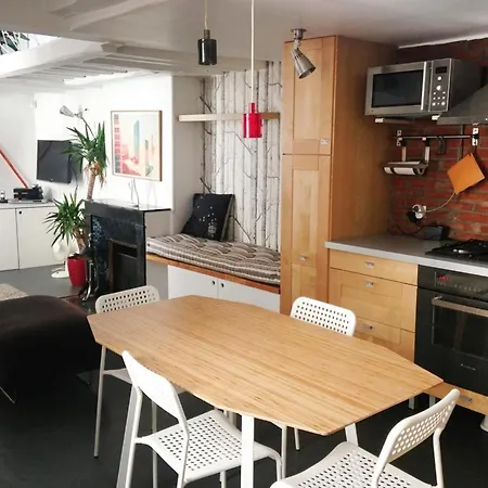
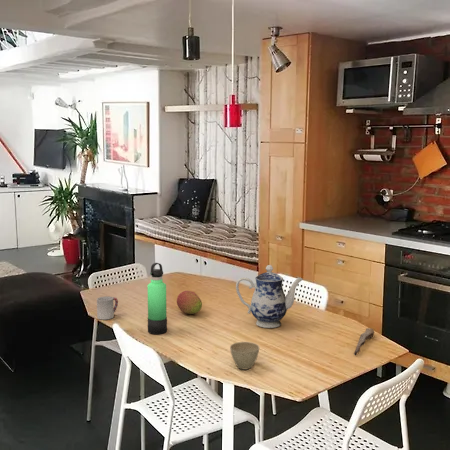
+ flower pot [229,341,260,370]
+ teapot [235,264,304,329]
+ spoon [353,327,375,356]
+ cup [96,295,119,320]
+ fruit [176,290,203,315]
+ thermos bottle [146,262,168,335]
